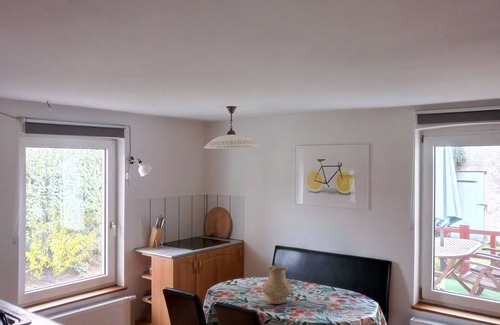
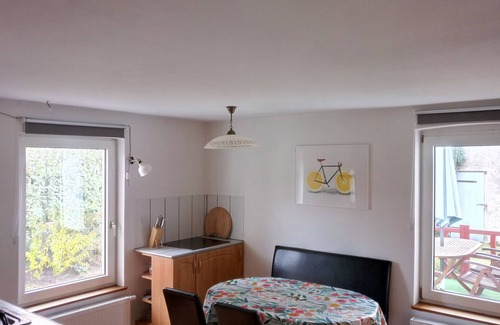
- vase [261,265,294,305]
